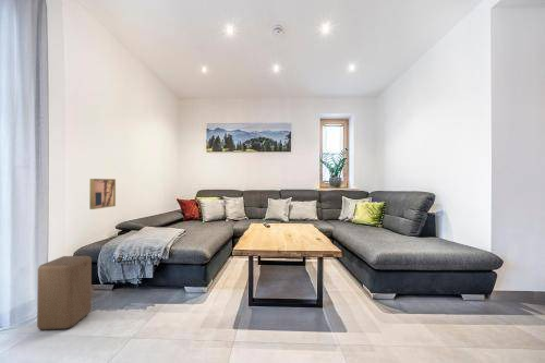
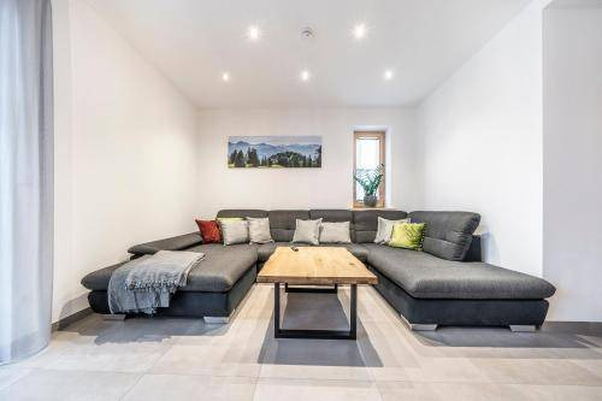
- wall art [88,178,117,210]
- stool [36,255,93,331]
